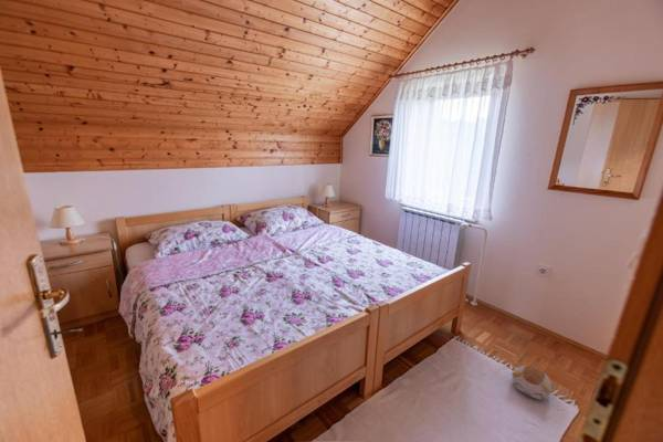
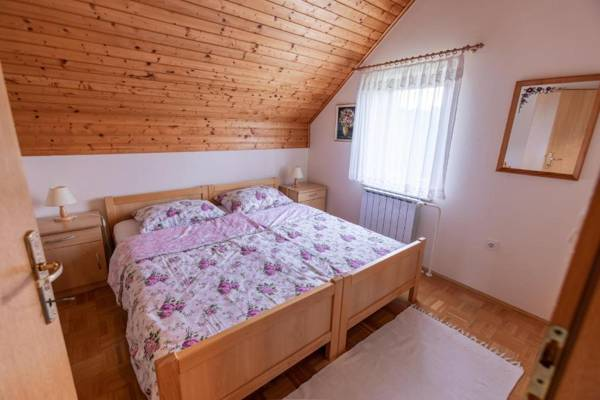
- plush toy [511,365,552,401]
